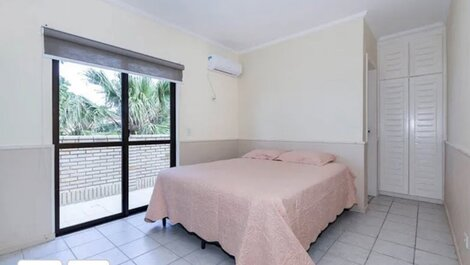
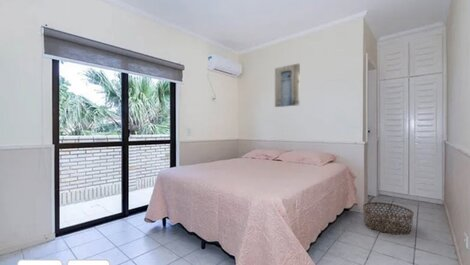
+ wall art [274,62,301,108]
+ basket [362,201,415,235]
